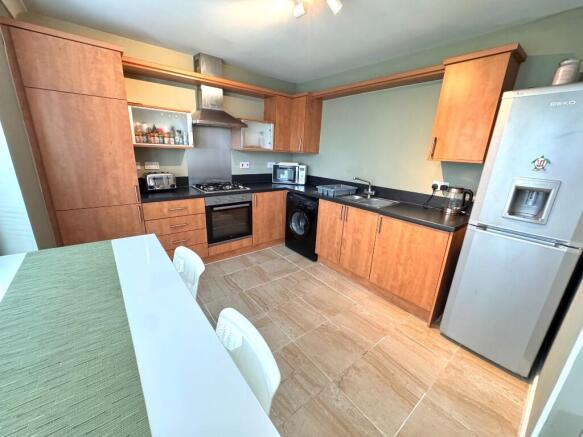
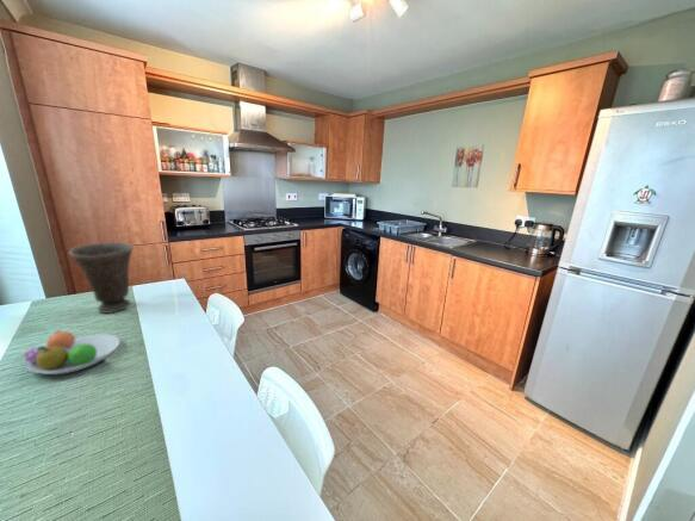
+ fruit bowl [20,329,122,376]
+ wall art [451,144,485,188]
+ vase [68,241,135,315]
